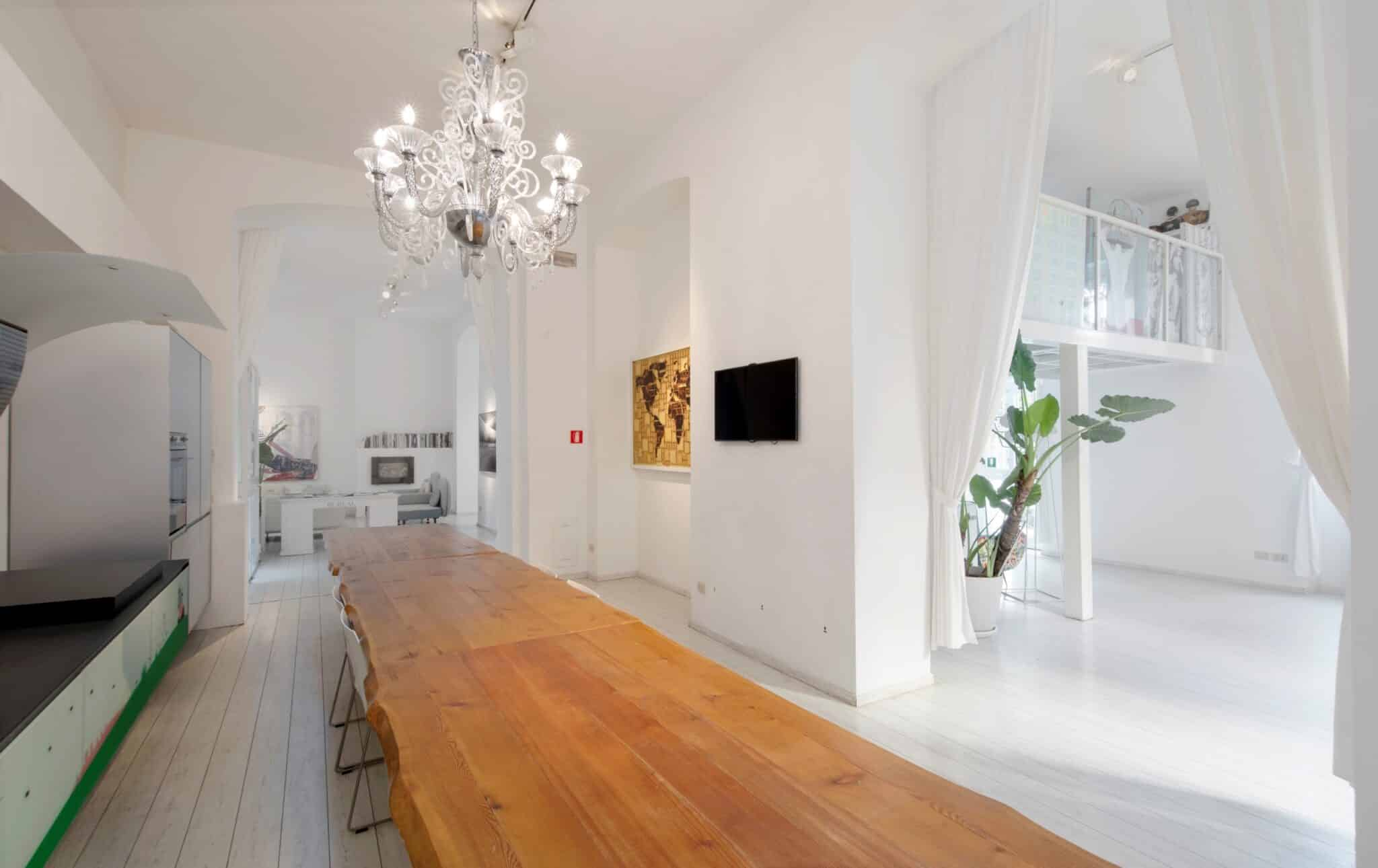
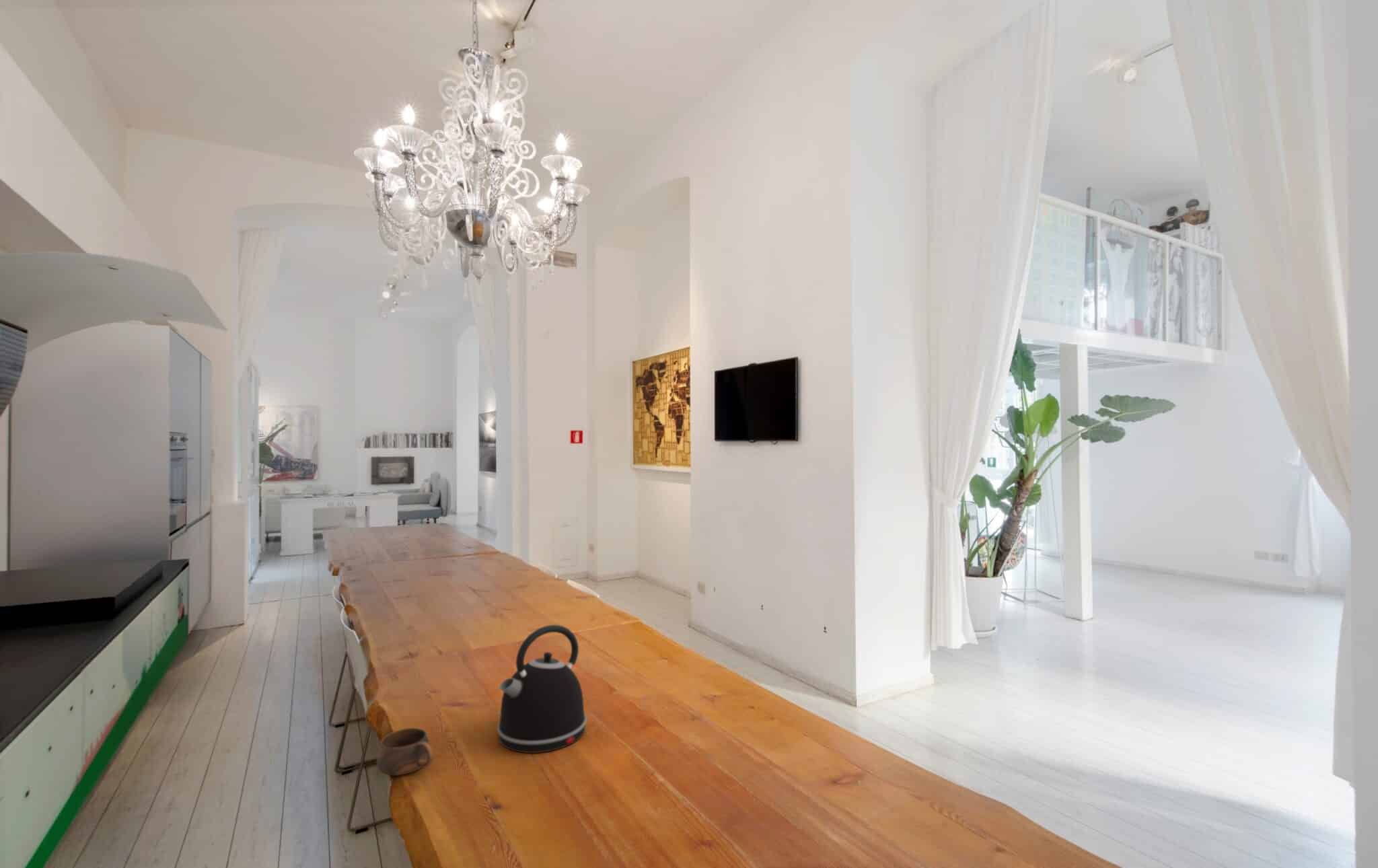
+ cup [376,727,434,776]
+ kettle [497,624,587,754]
